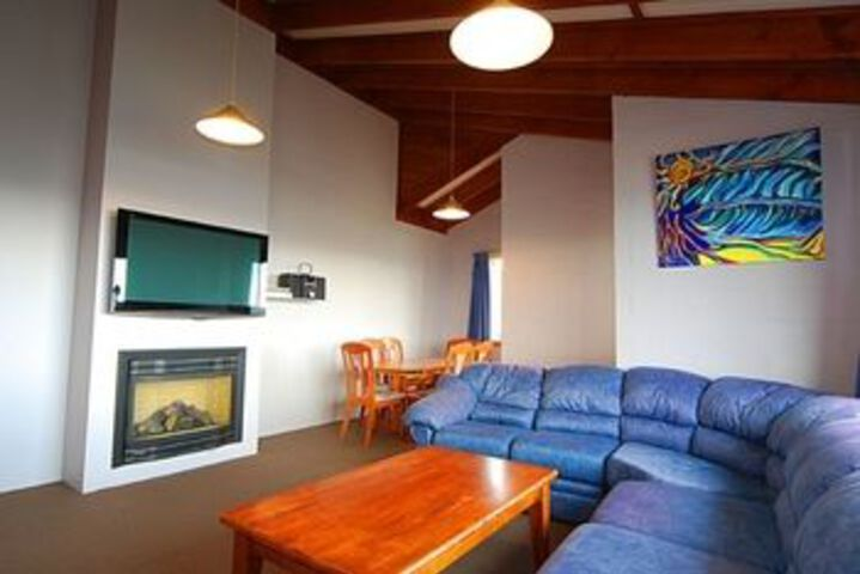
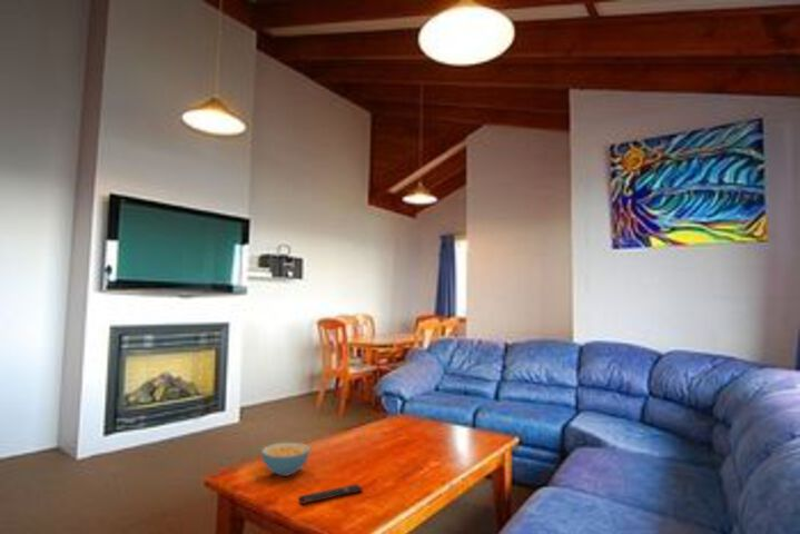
+ cereal bowl [260,442,312,477]
+ remote control [298,483,364,505]
